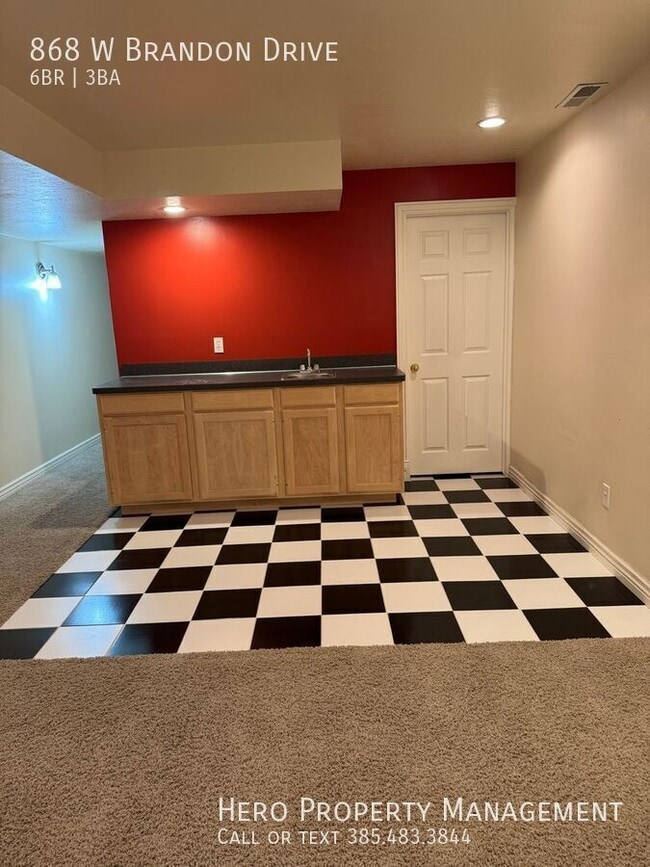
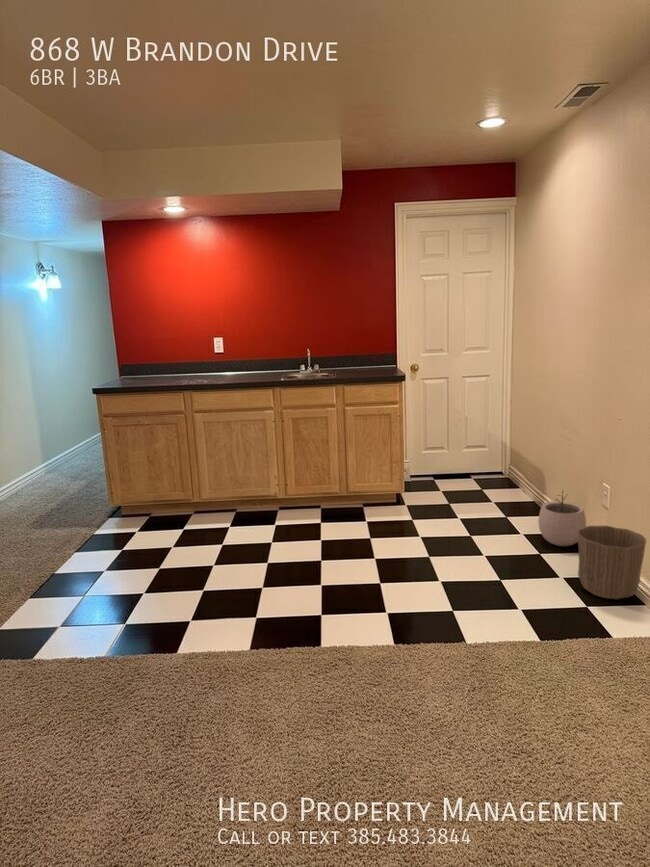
+ plant pot [537,490,587,547]
+ waste basket [577,525,647,600]
